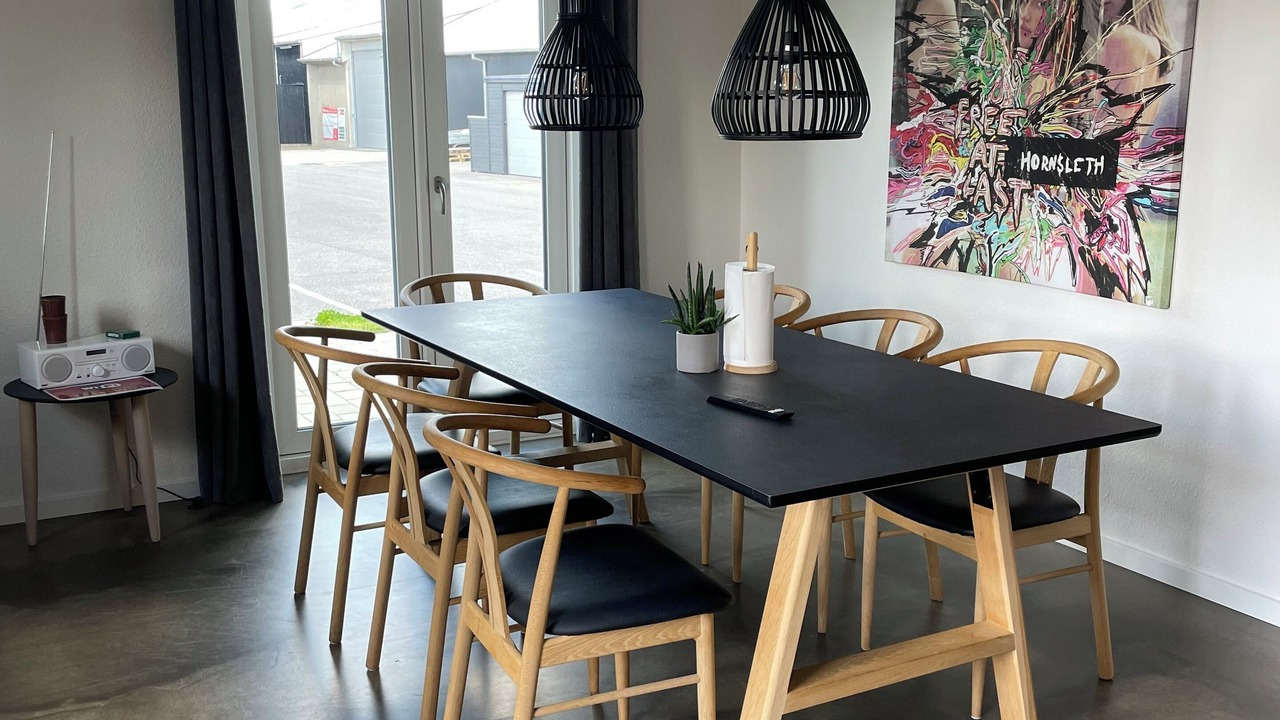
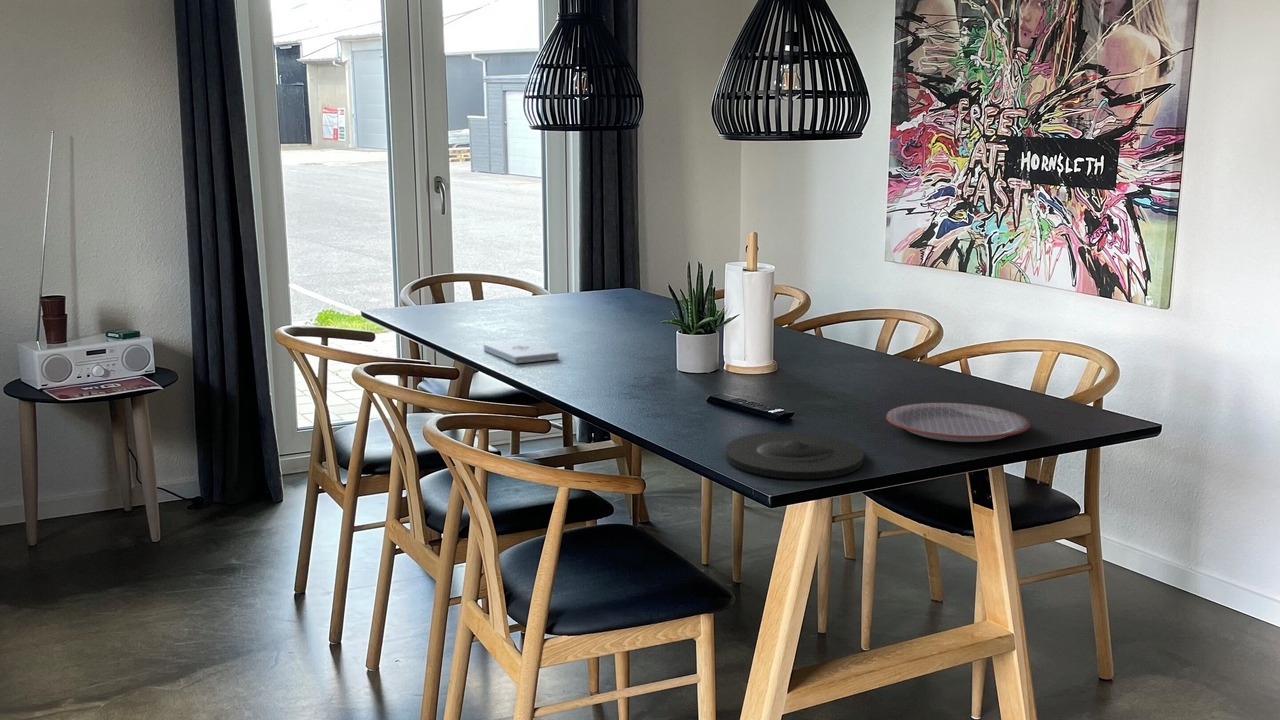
+ notepad [483,339,560,364]
+ plate [885,402,1031,443]
+ plate [724,431,864,480]
